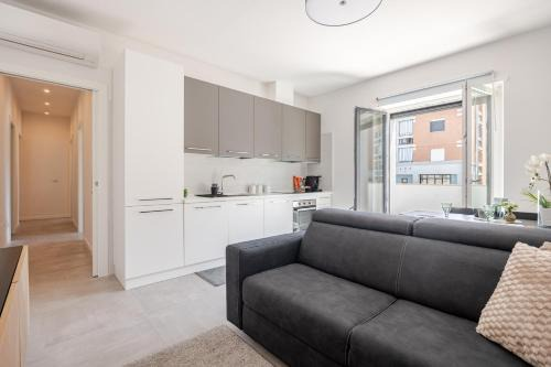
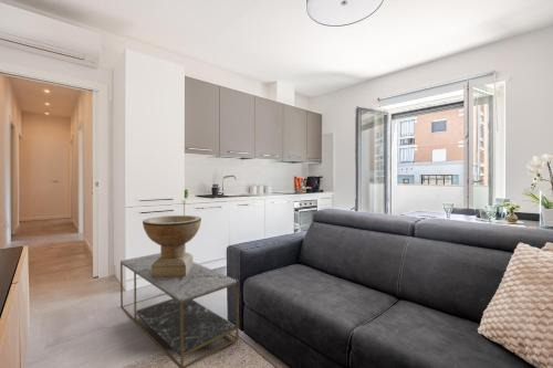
+ coffee table [119,252,240,368]
+ decorative bowl [142,214,202,278]
